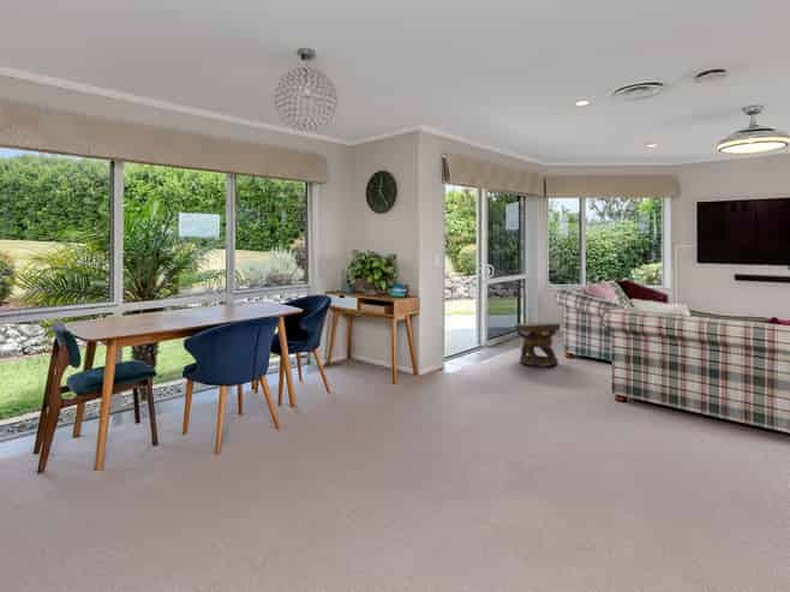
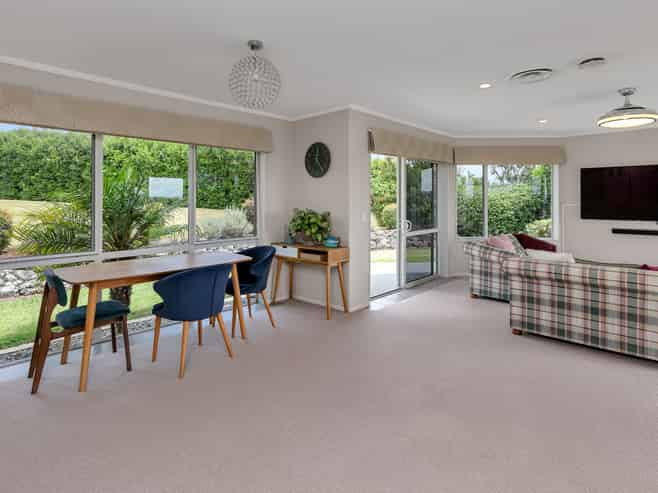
- side table [514,322,562,367]
